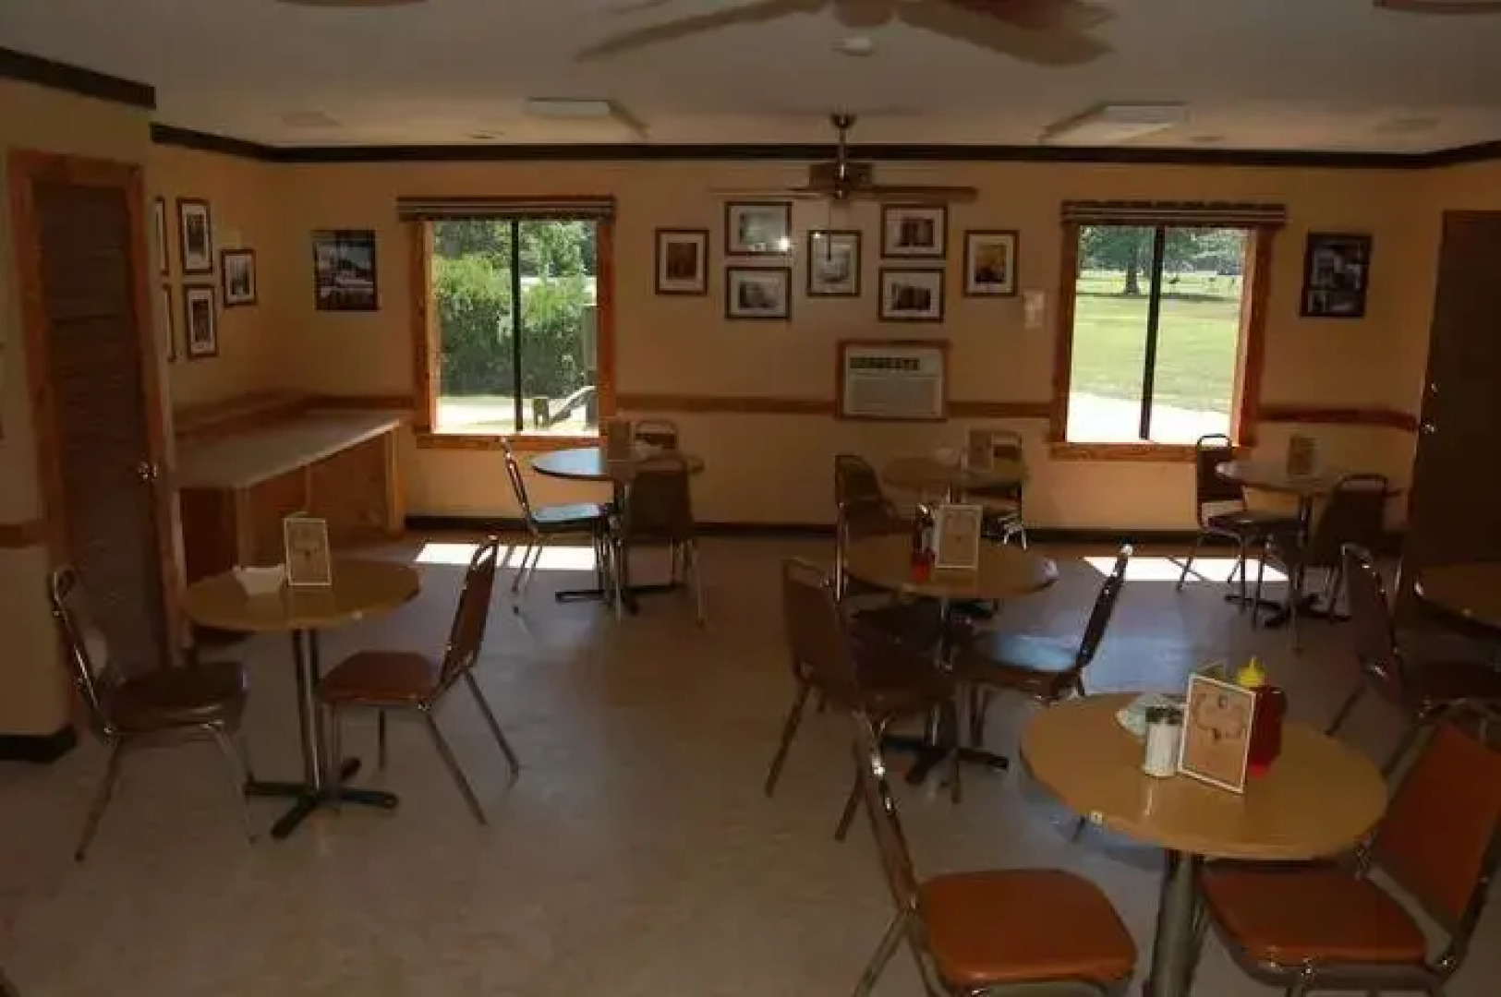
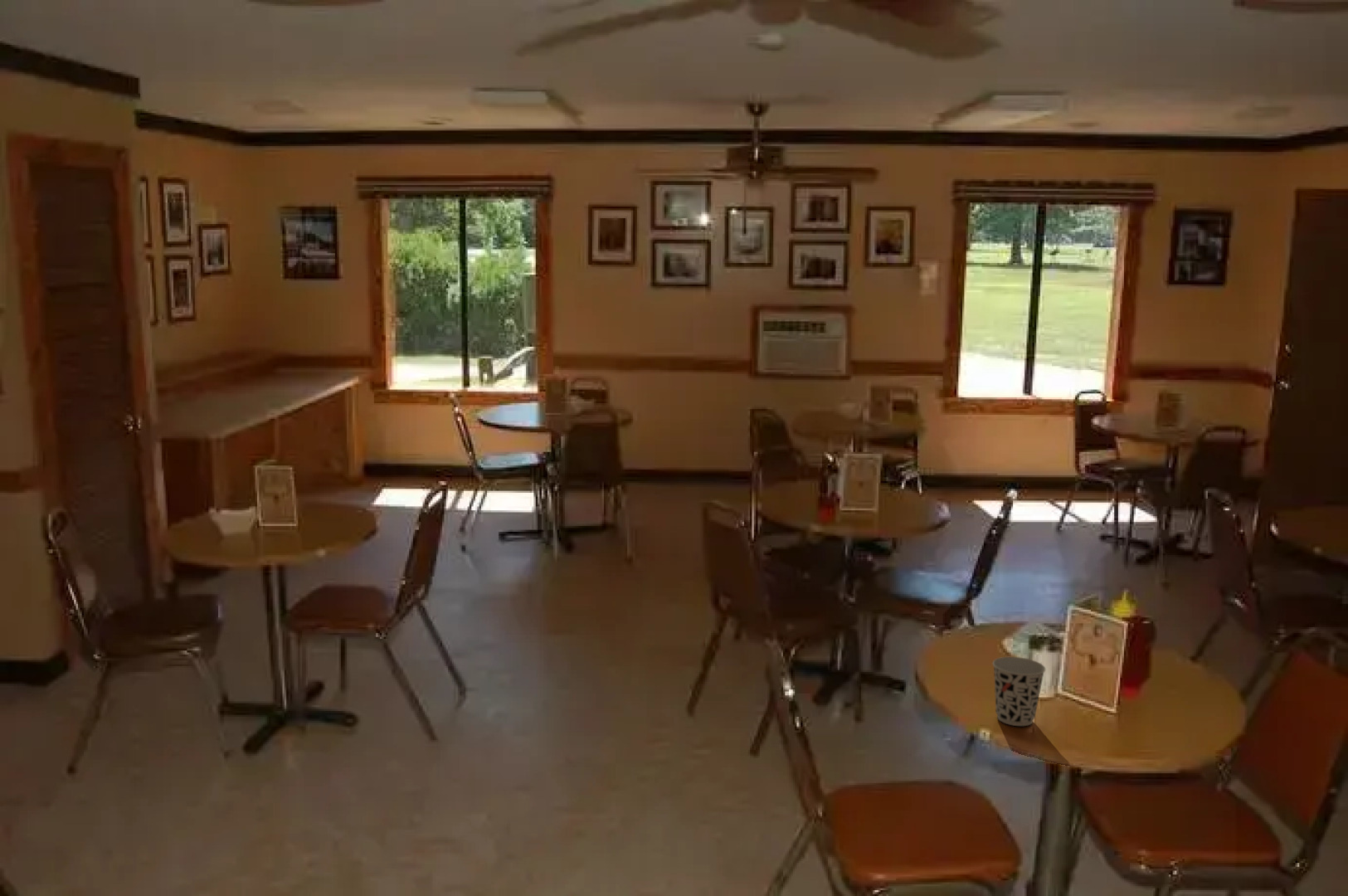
+ cup [992,656,1046,727]
